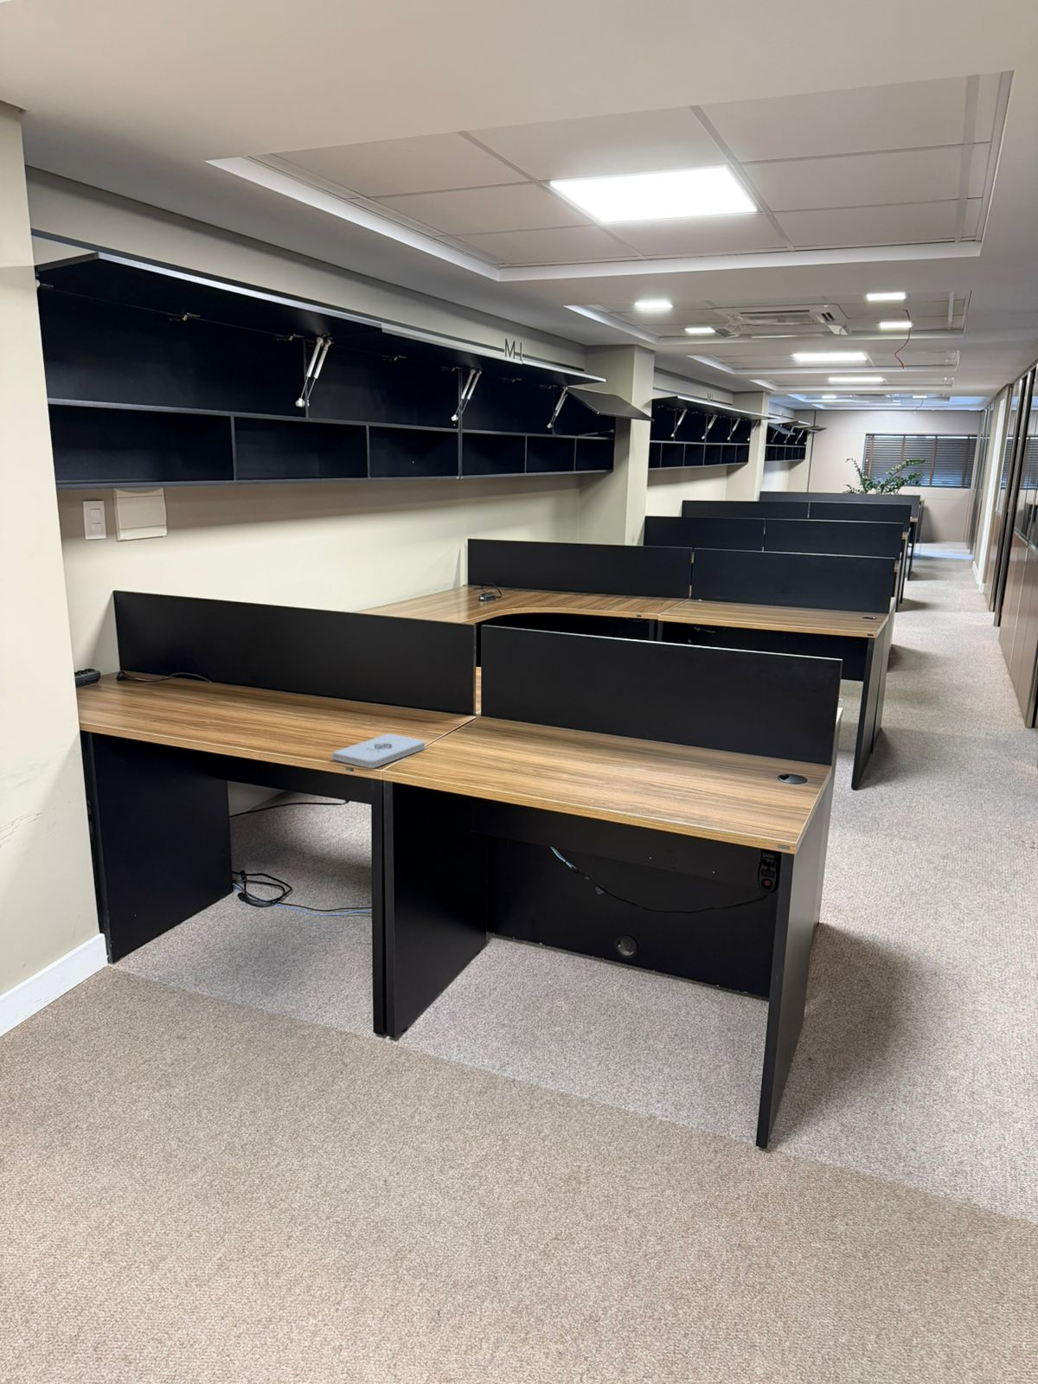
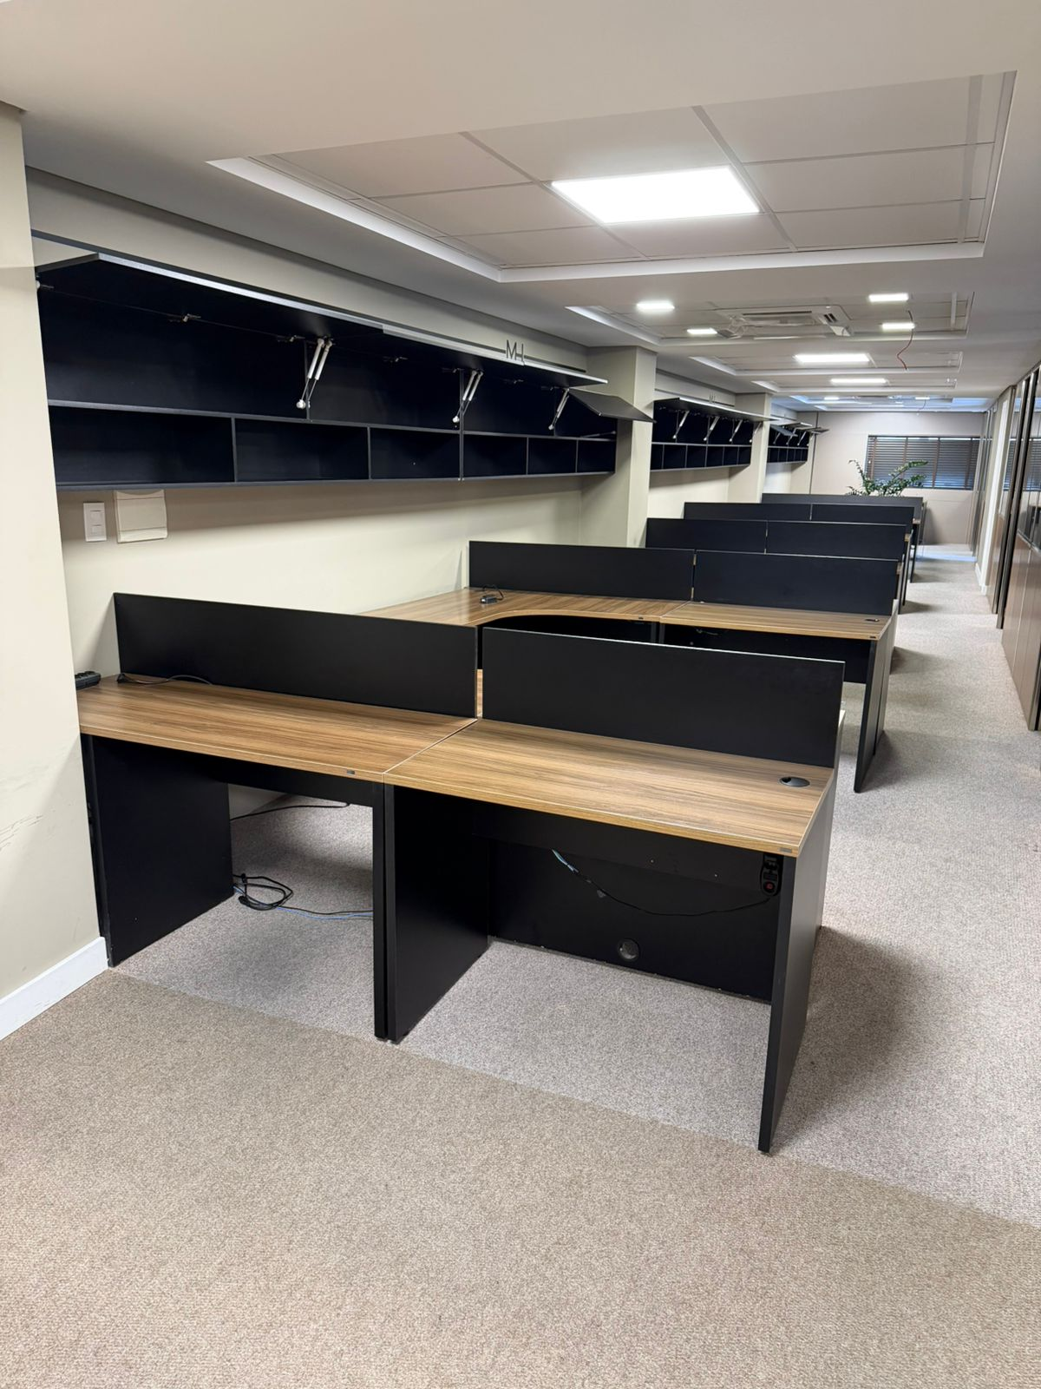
- notepad [331,732,426,769]
